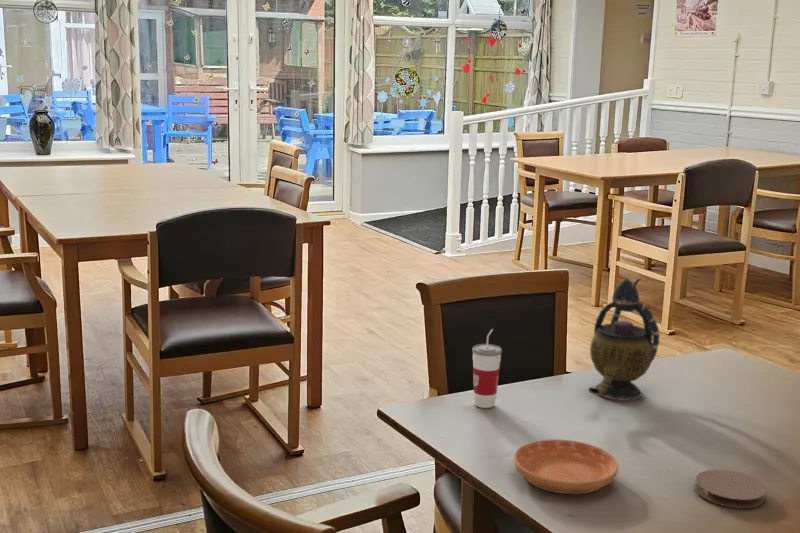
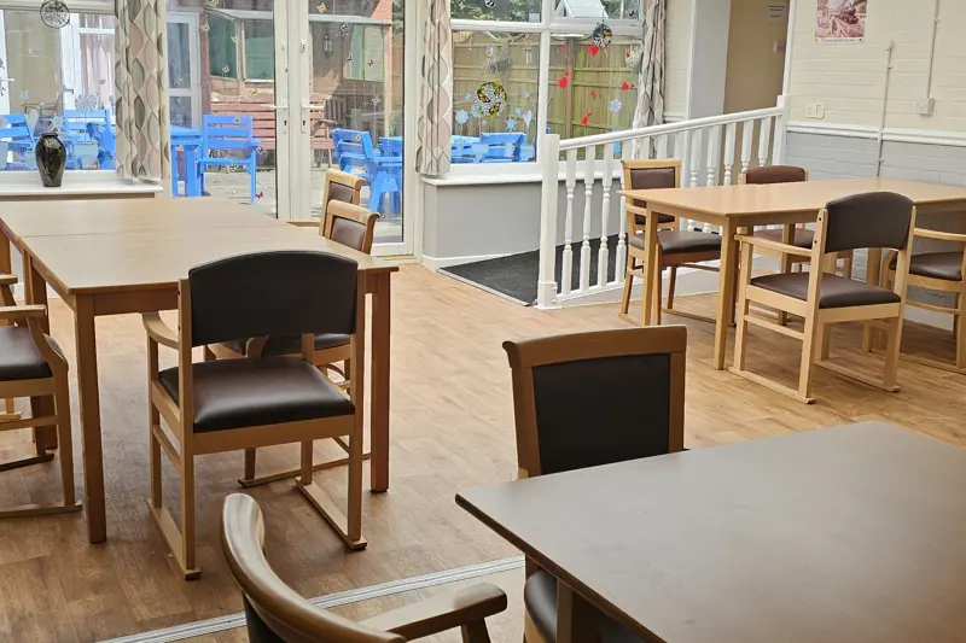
- teapot [587,277,661,402]
- coaster [694,468,767,509]
- cup [471,328,503,409]
- saucer [513,438,620,495]
